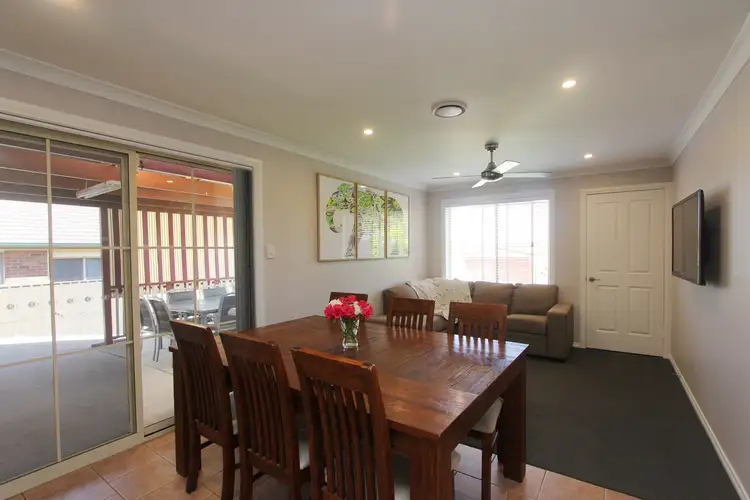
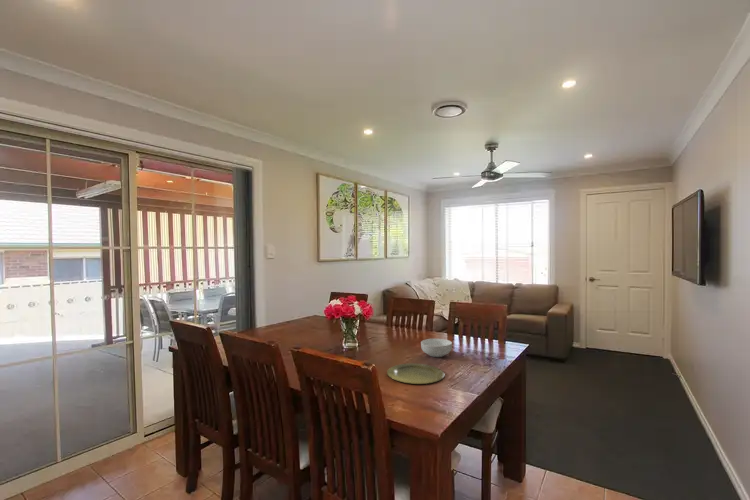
+ cereal bowl [420,338,453,358]
+ plate [386,362,445,385]
